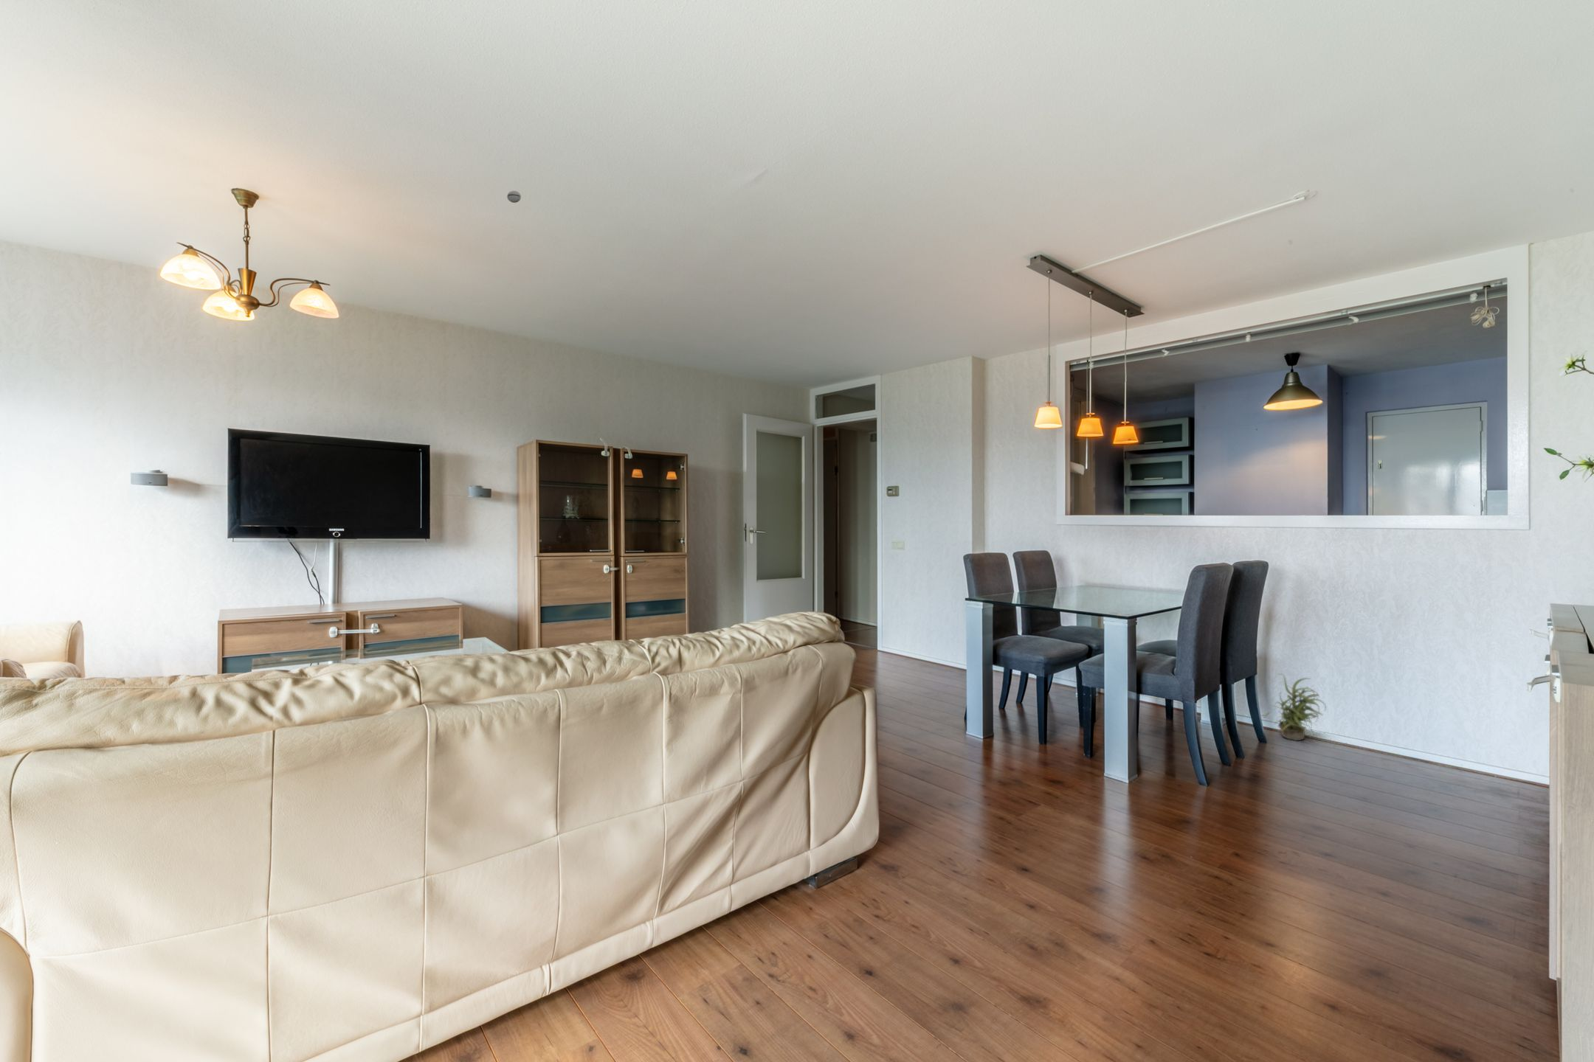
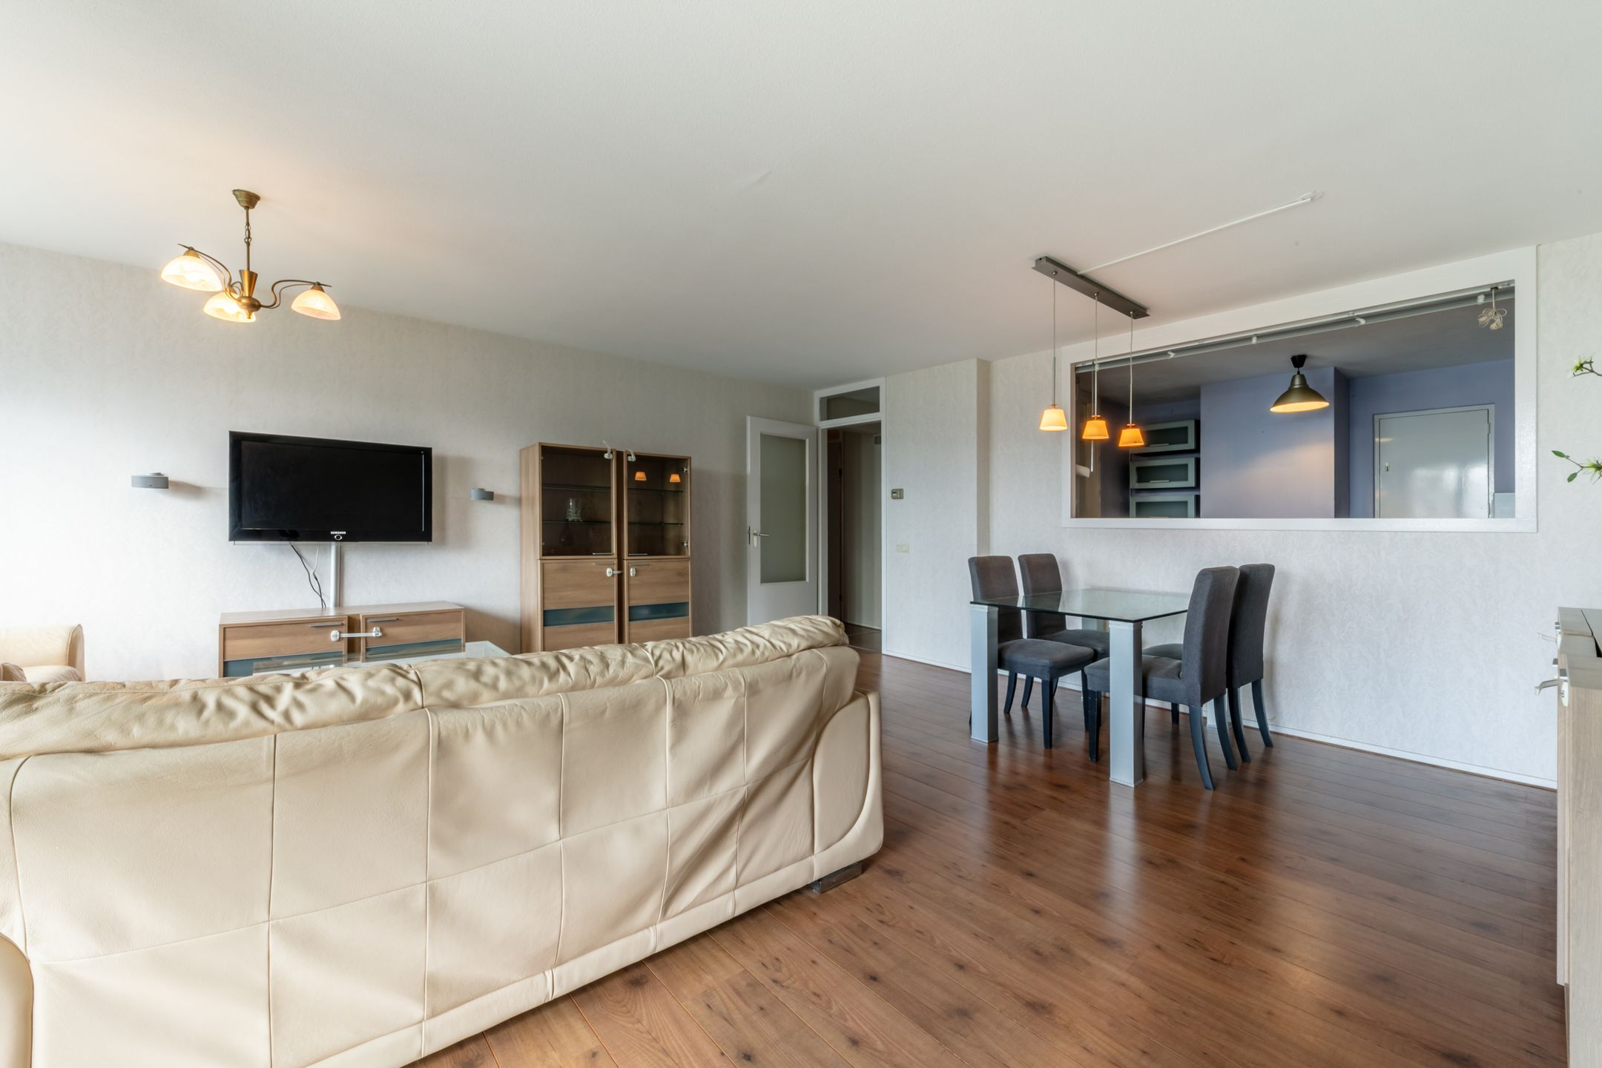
- potted plant [1270,672,1327,741]
- smoke detector [506,191,522,204]
